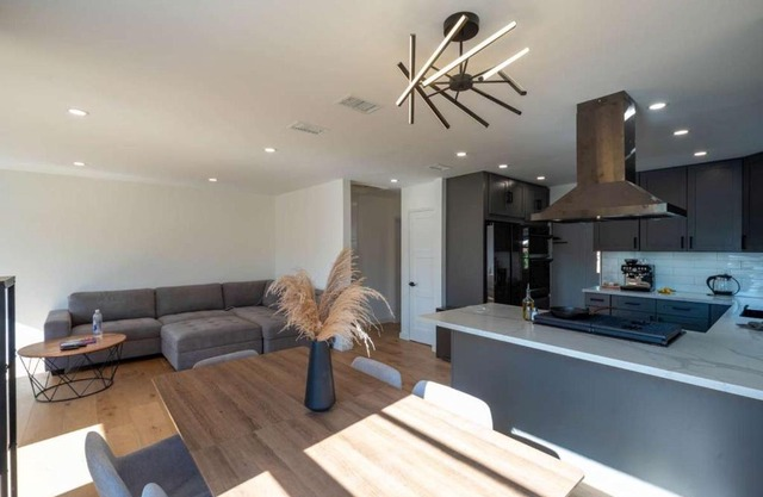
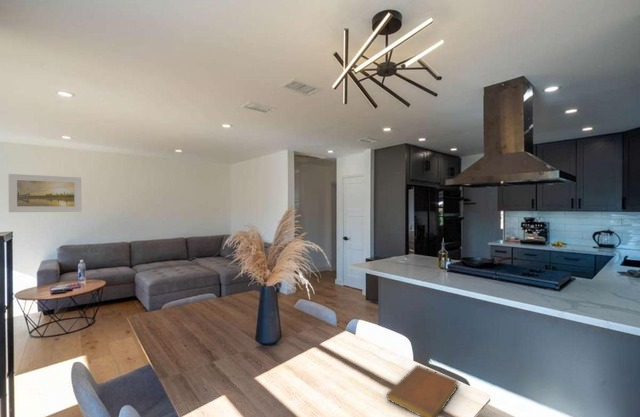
+ notebook [385,364,459,417]
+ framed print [7,173,82,213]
